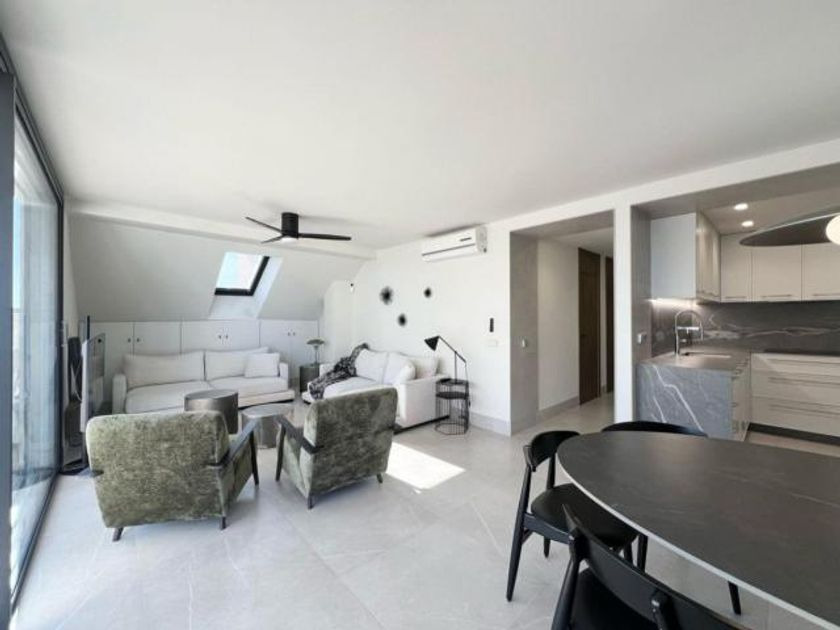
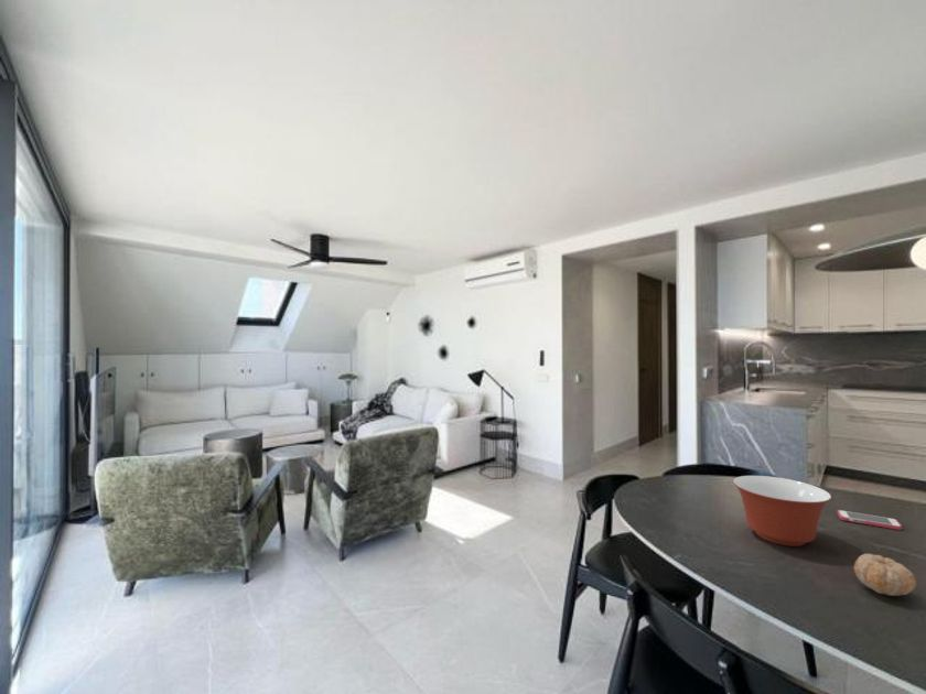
+ mixing bowl [732,475,832,547]
+ fruit [852,553,917,597]
+ smartphone [837,509,903,531]
